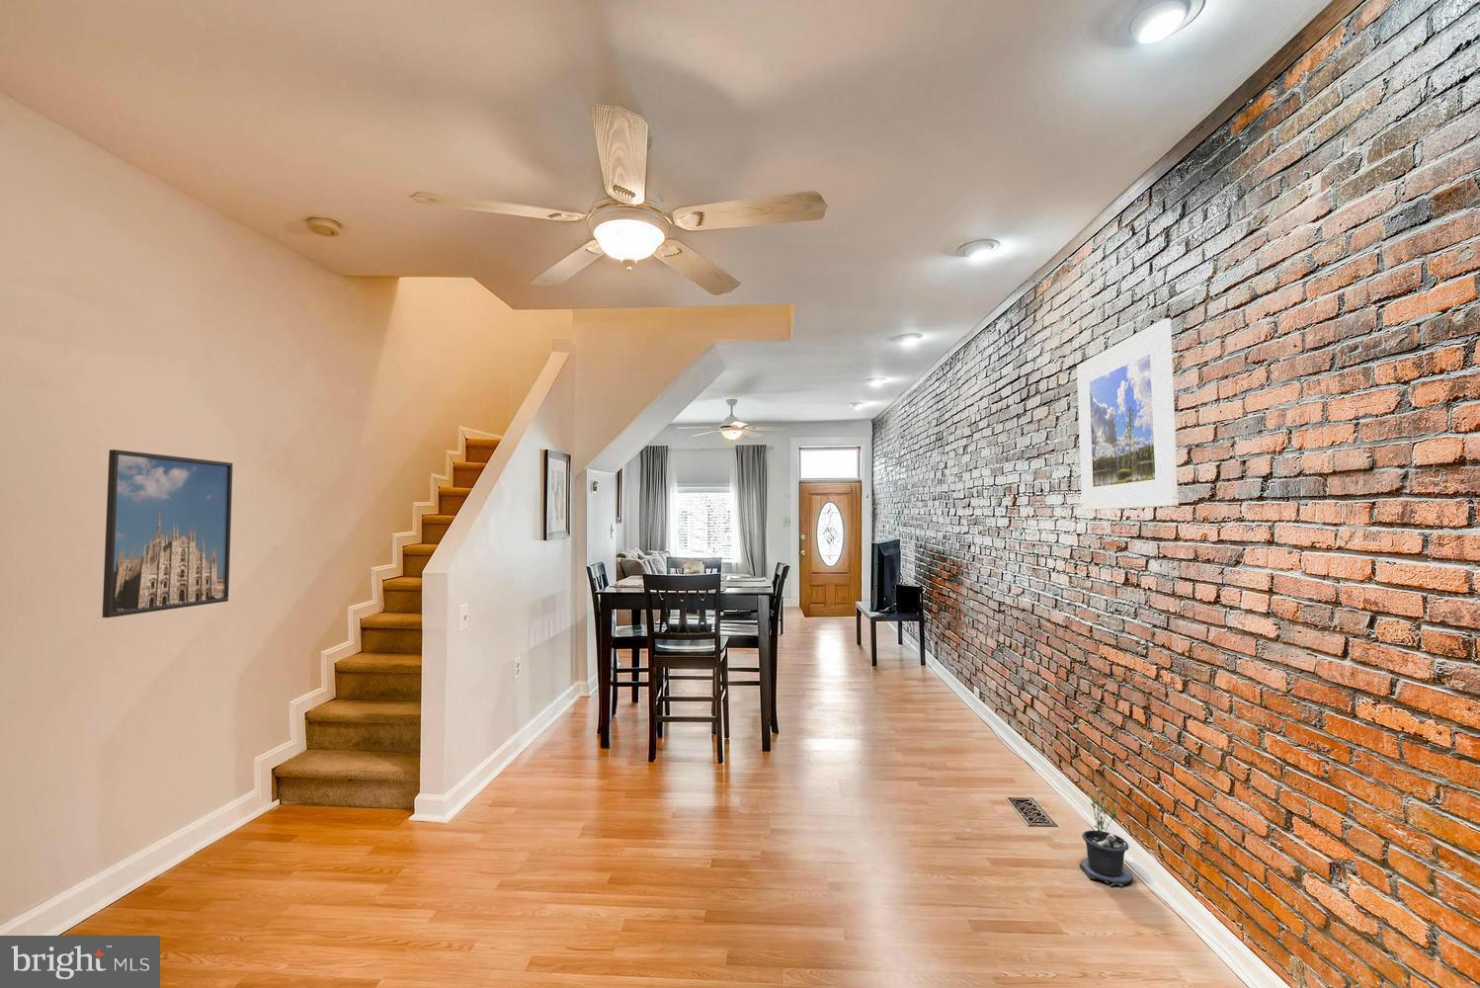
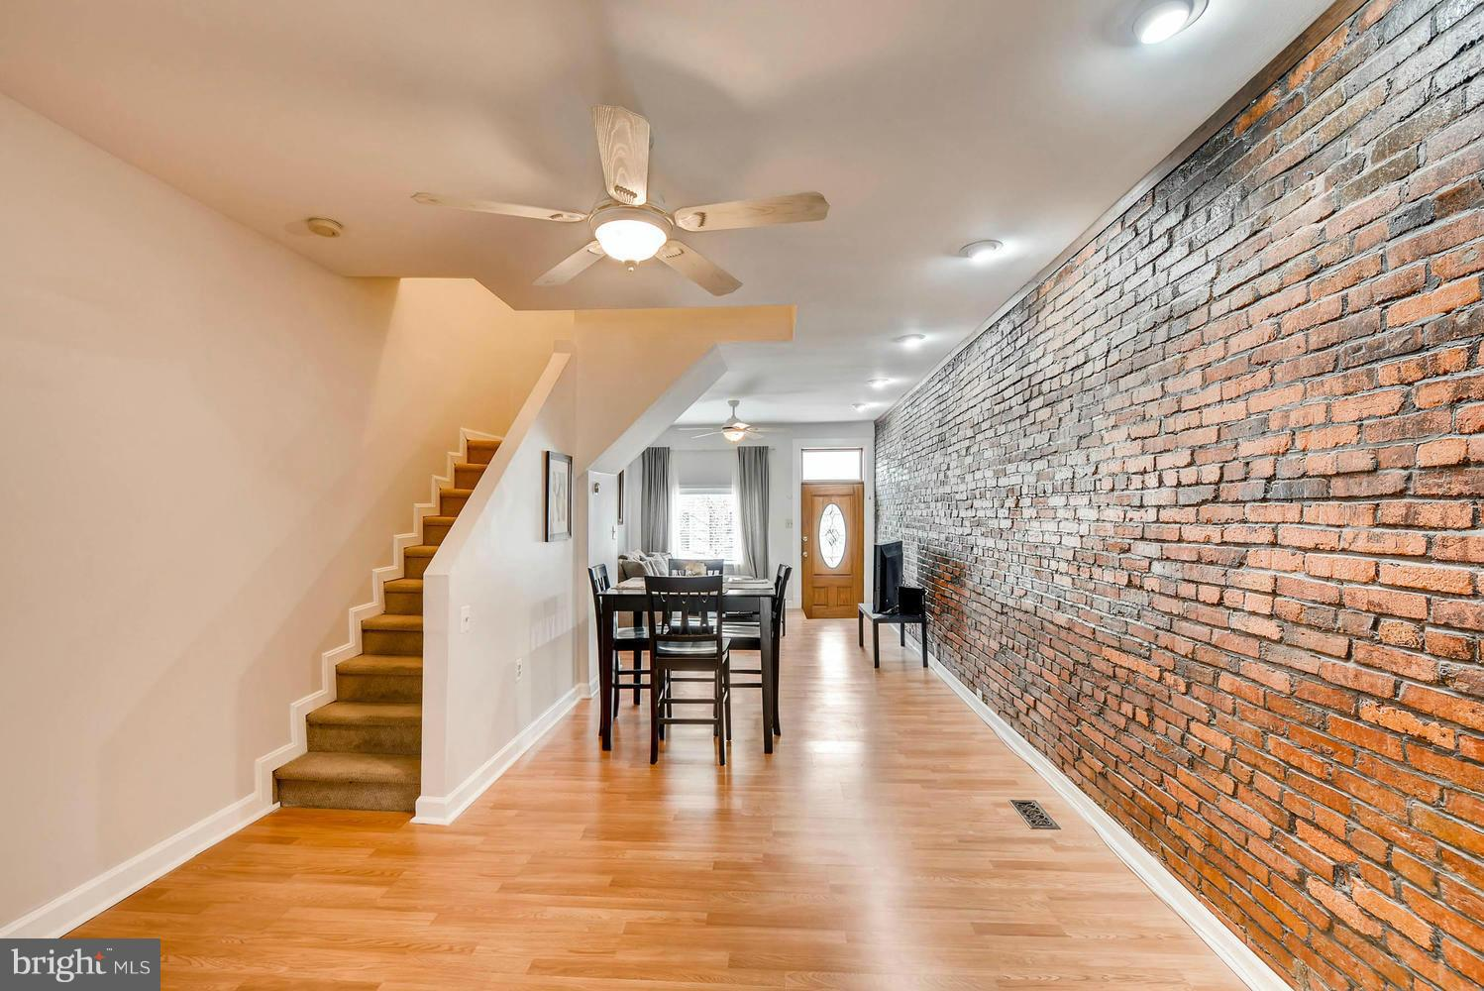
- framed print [1076,318,1180,511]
- potted plant [1079,786,1134,889]
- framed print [101,449,233,619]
